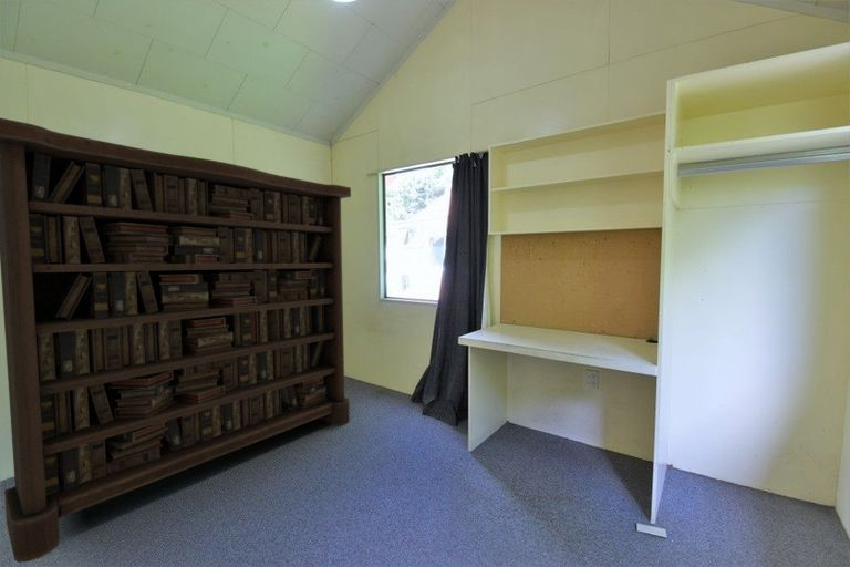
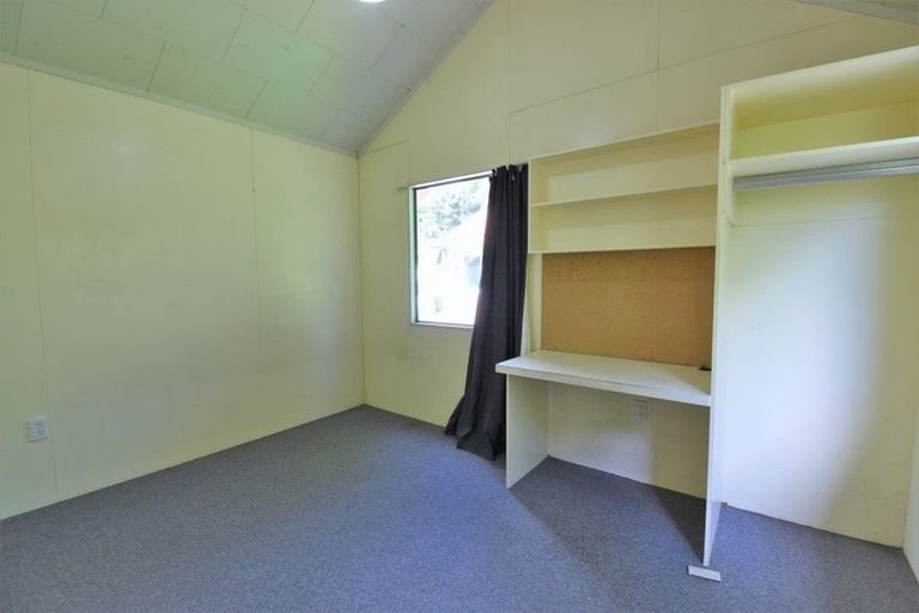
- bookcase [0,117,352,564]
